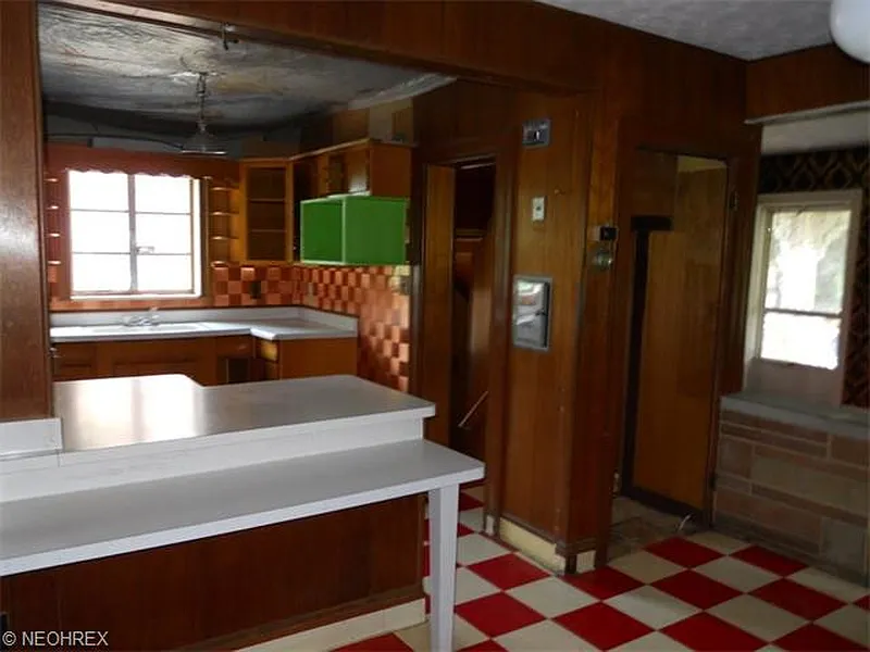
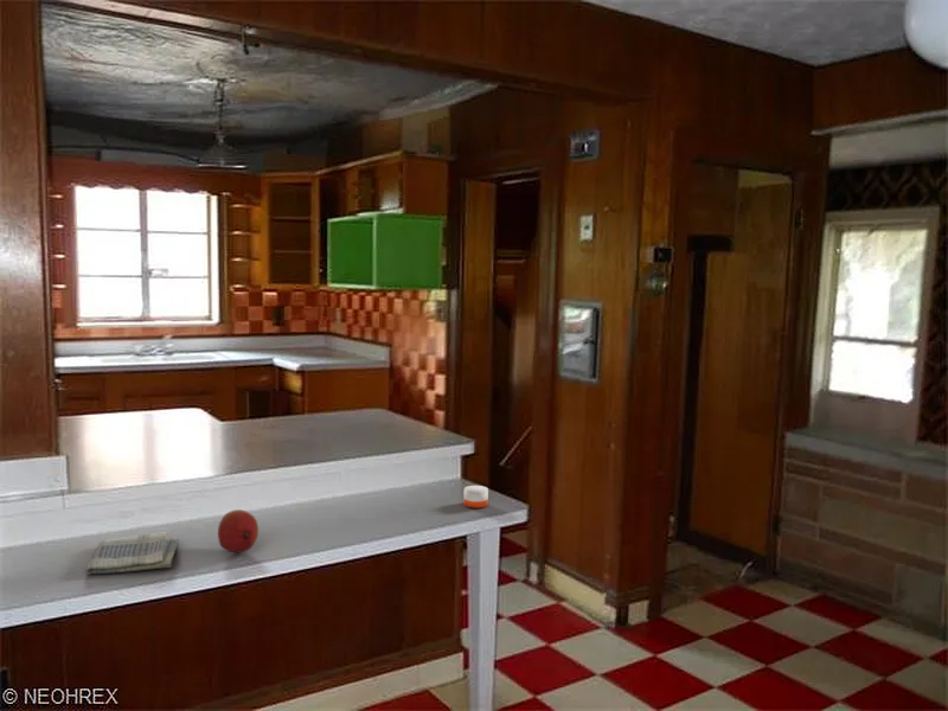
+ candle [462,485,489,510]
+ fruit [217,508,260,553]
+ dish towel [85,530,180,575]
